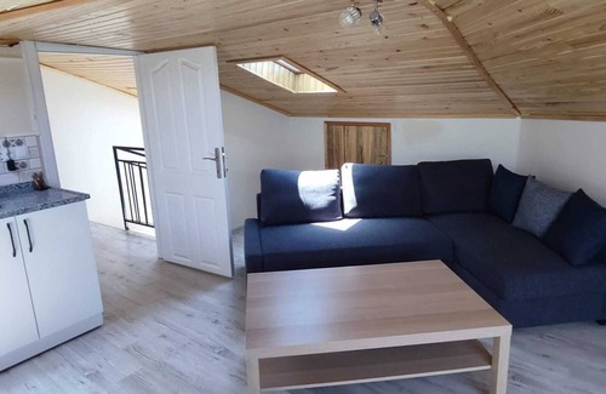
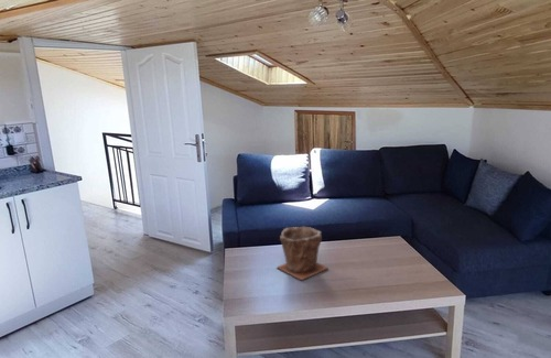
+ plant pot [276,226,329,281]
